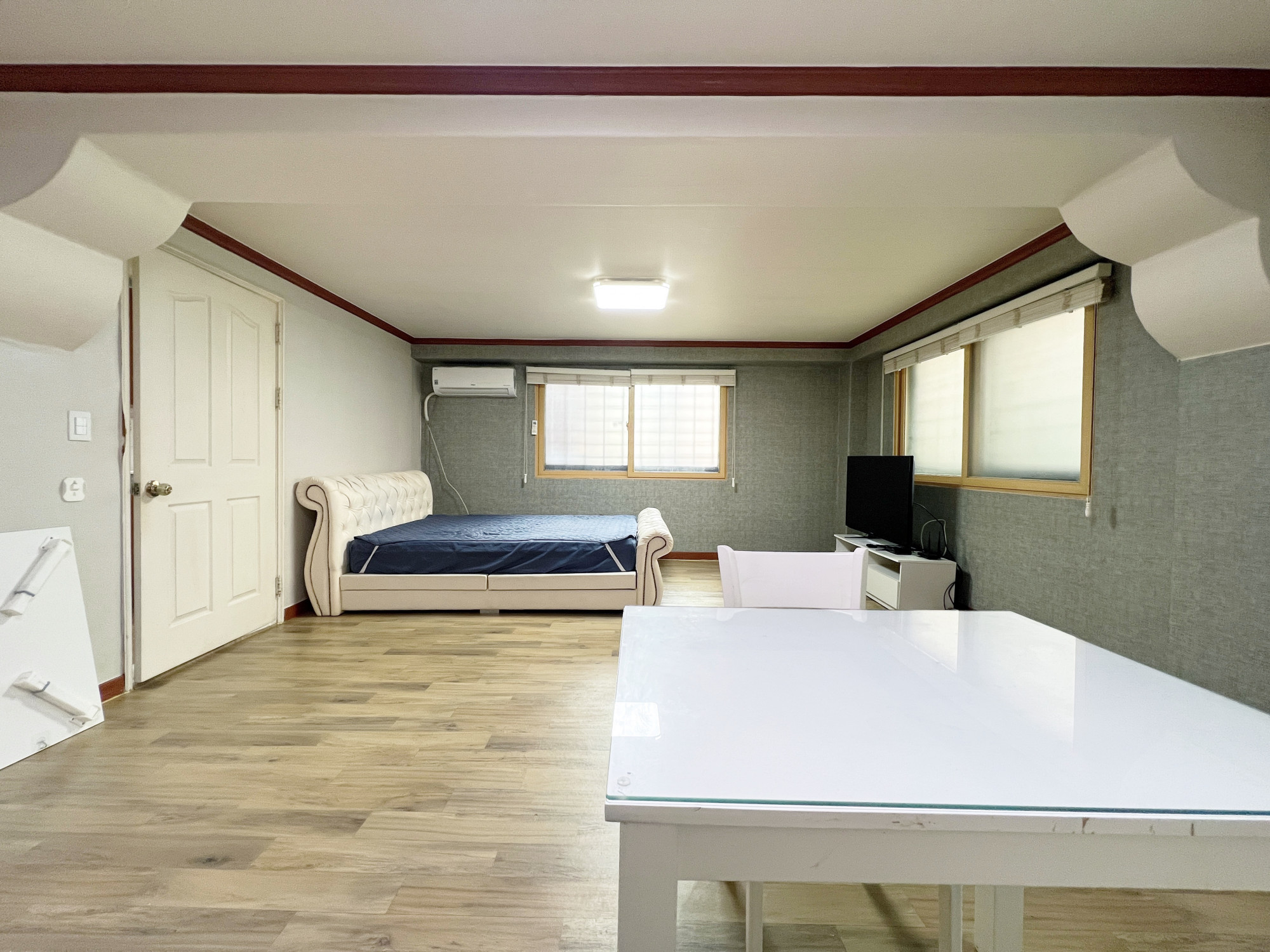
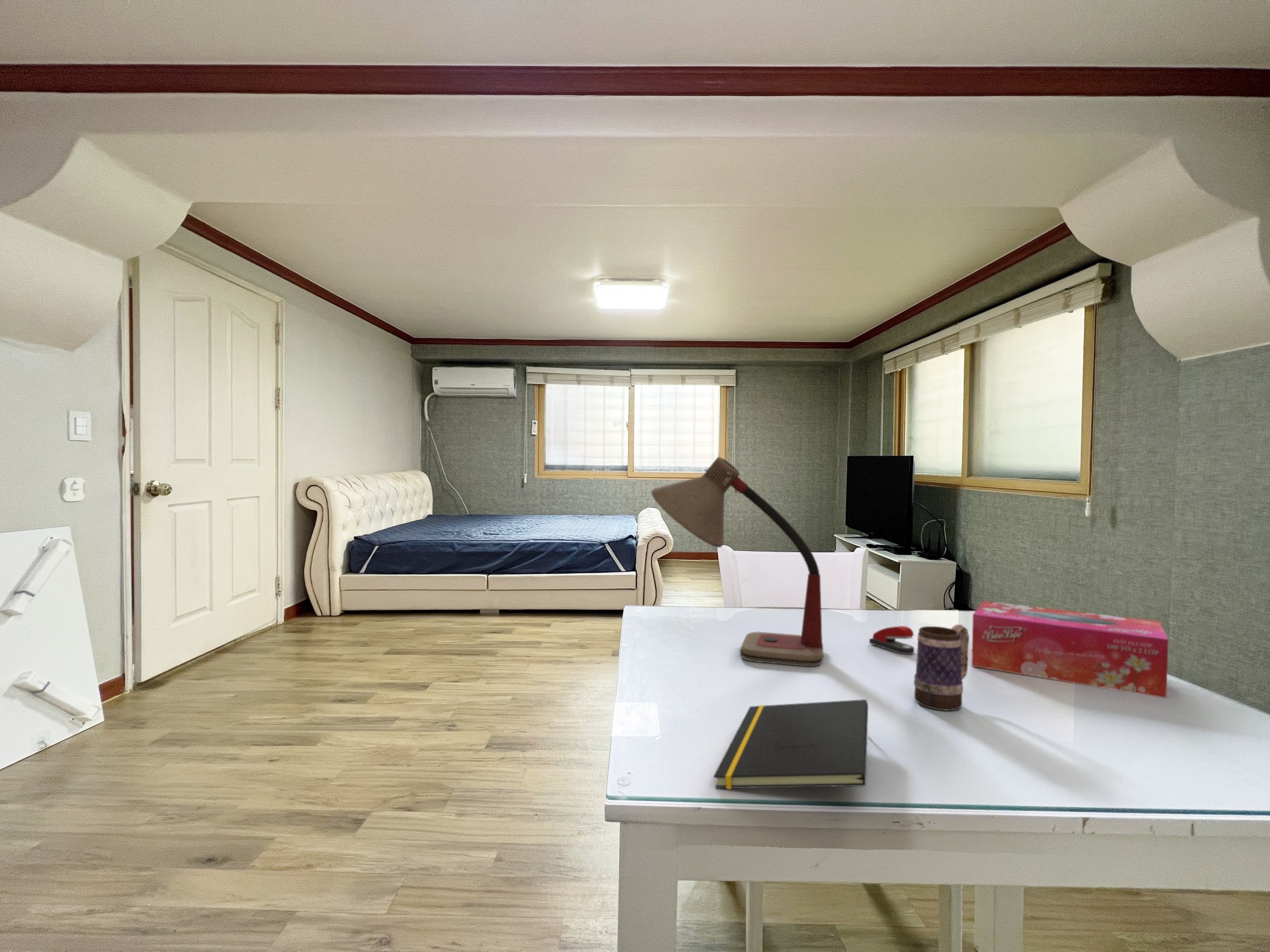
+ desk lamp [651,456,824,667]
+ stapler [869,625,915,655]
+ tissue box [971,600,1169,699]
+ notepad [712,699,869,790]
+ mug [913,624,970,711]
